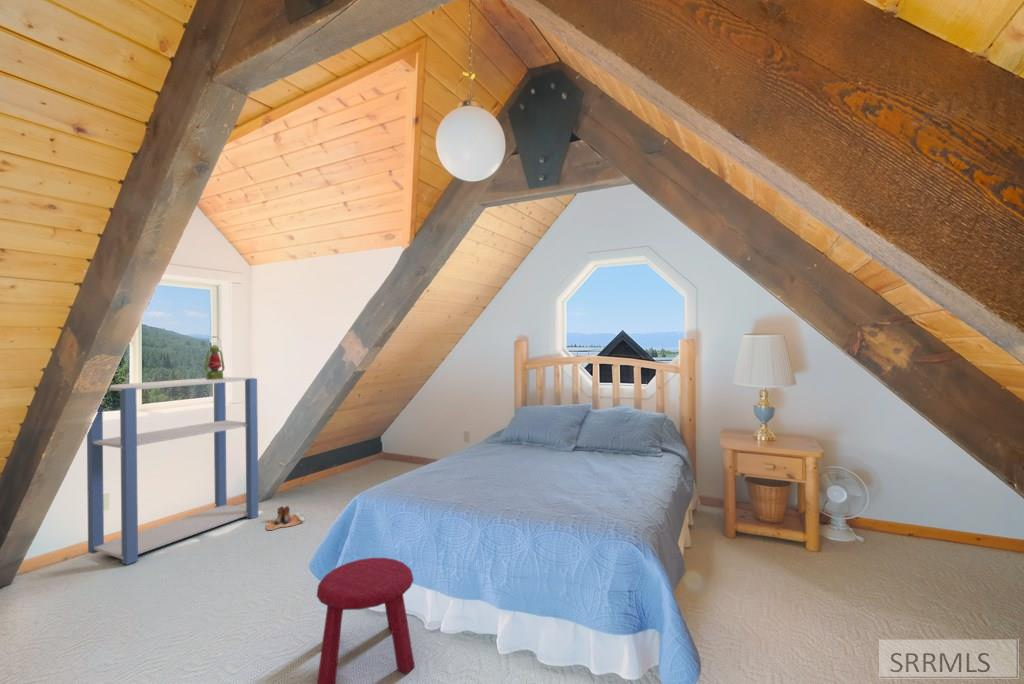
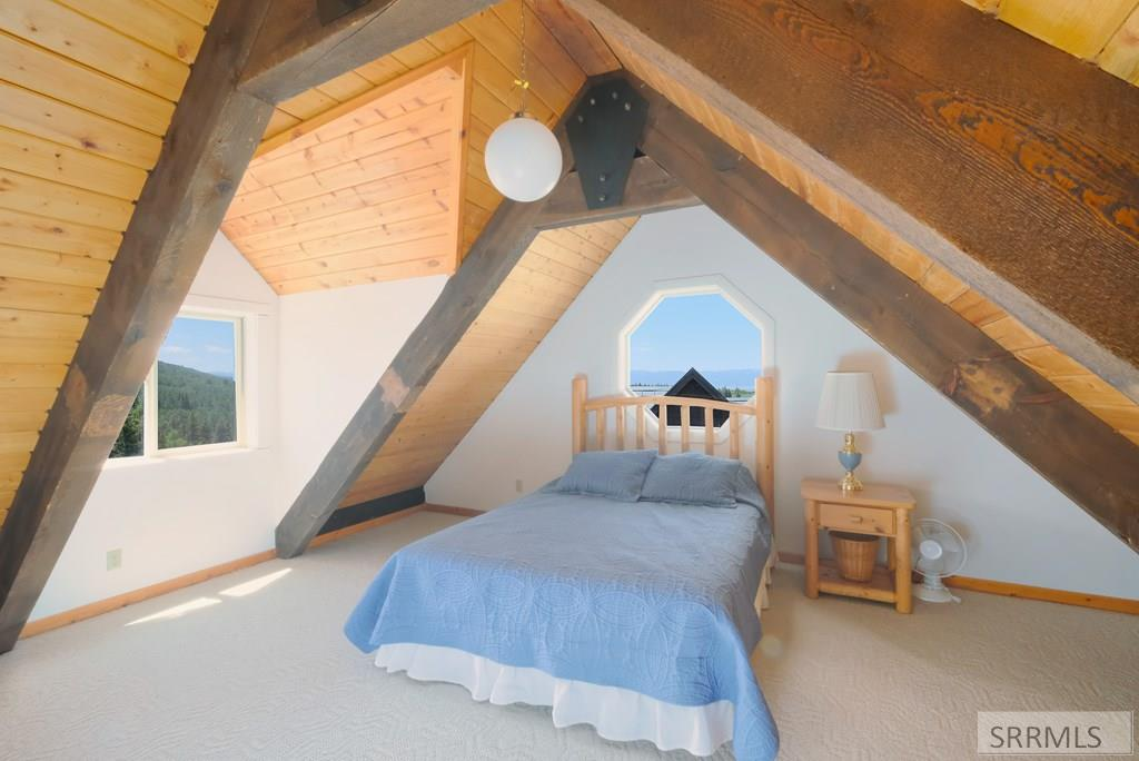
- lantern [204,336,226,380]
- boots [265,505,305,531]
- stool [316,557,416,684]
- shelving unit [86,376,260,566]
